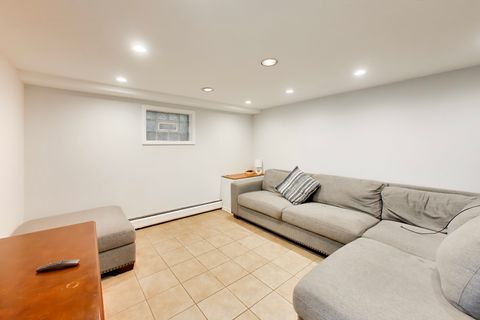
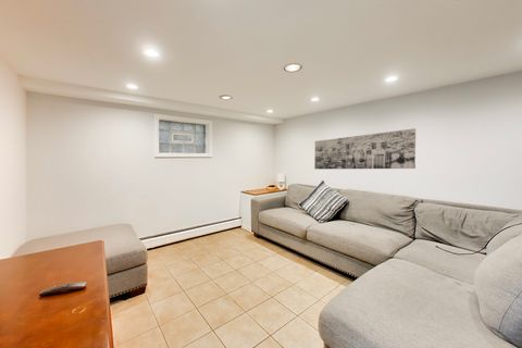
+ wall art [313,127,417,171]
